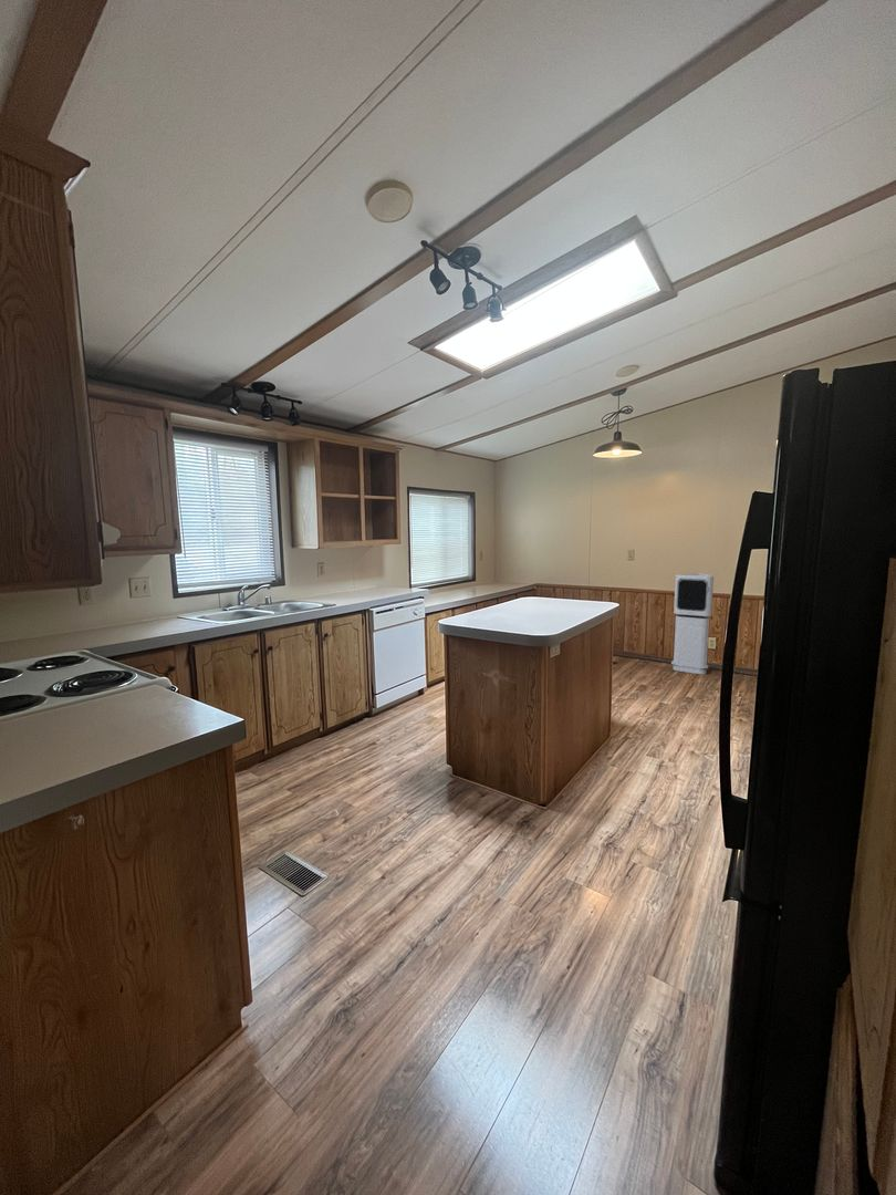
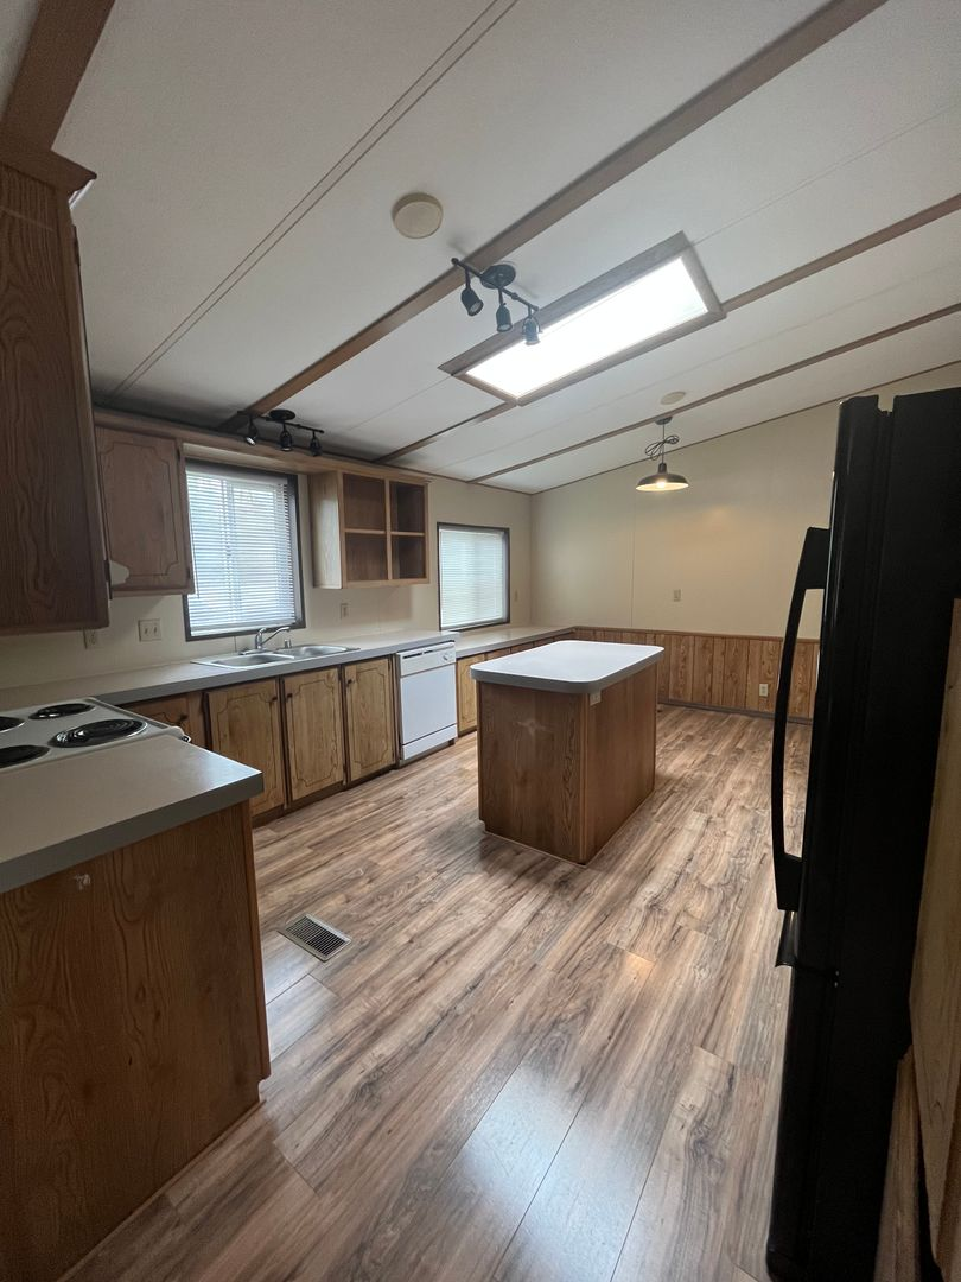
- air purifier [670,572,715,676]
